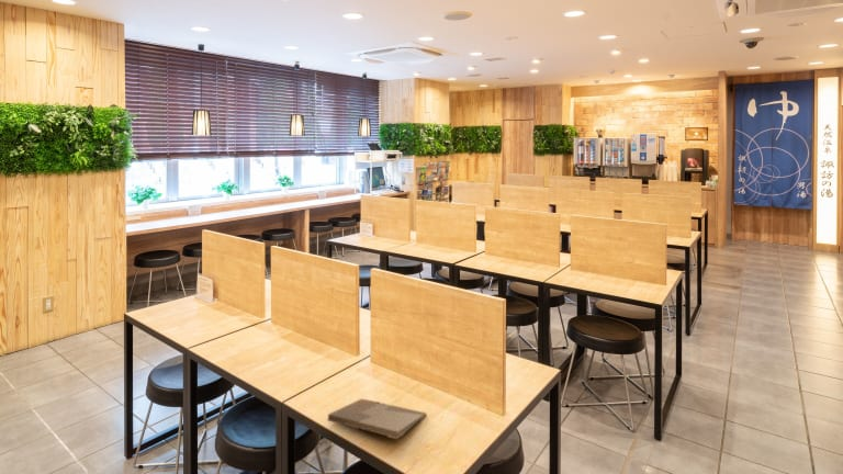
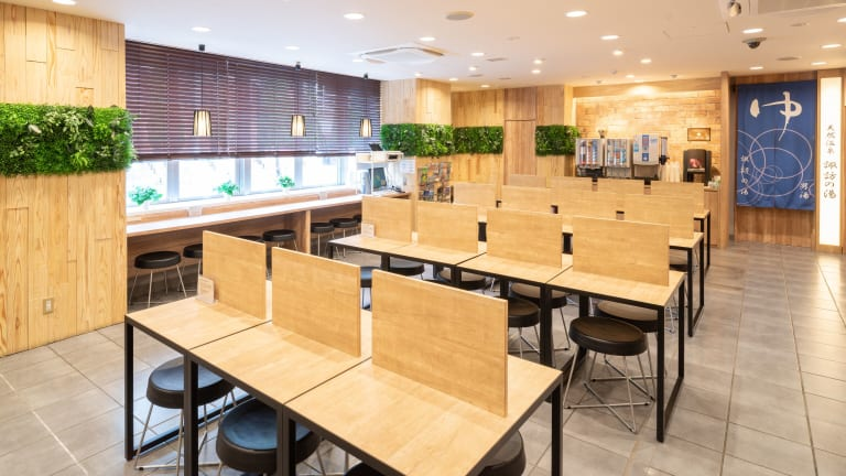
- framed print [327,398,427,440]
